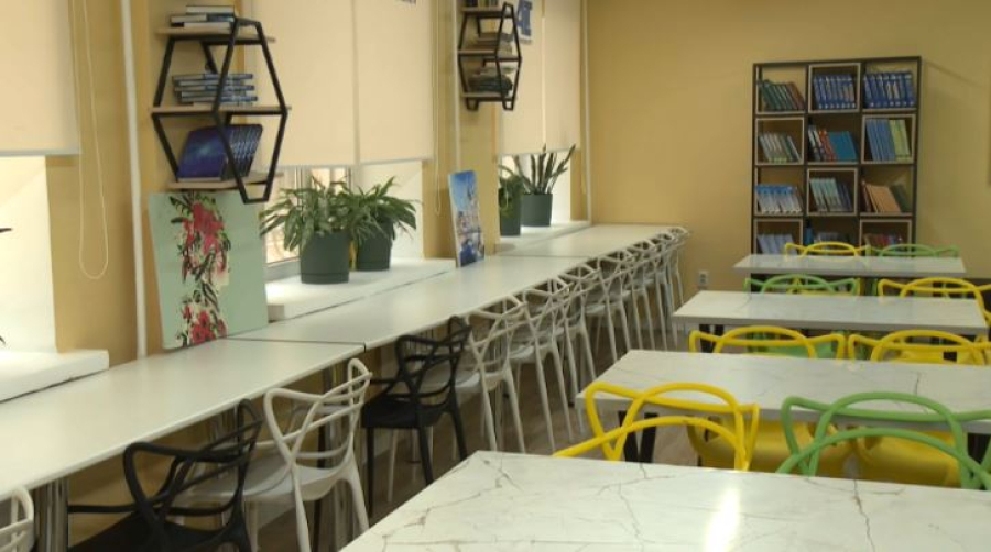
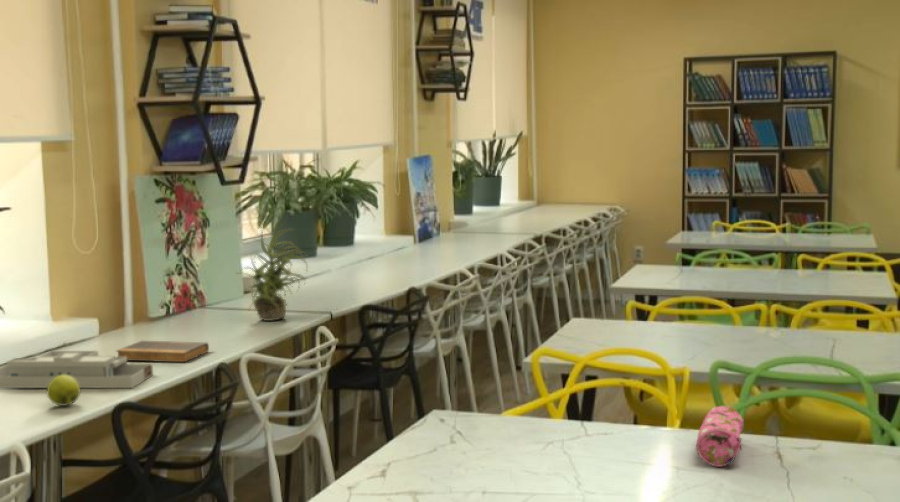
+ book [115,340,210,363]
+ desk organizer [0,350,154,389]
+ apple [46,375,81,407]
+ potted plant [234,226,309,322]
+ pencil case [695,405,745,468]
